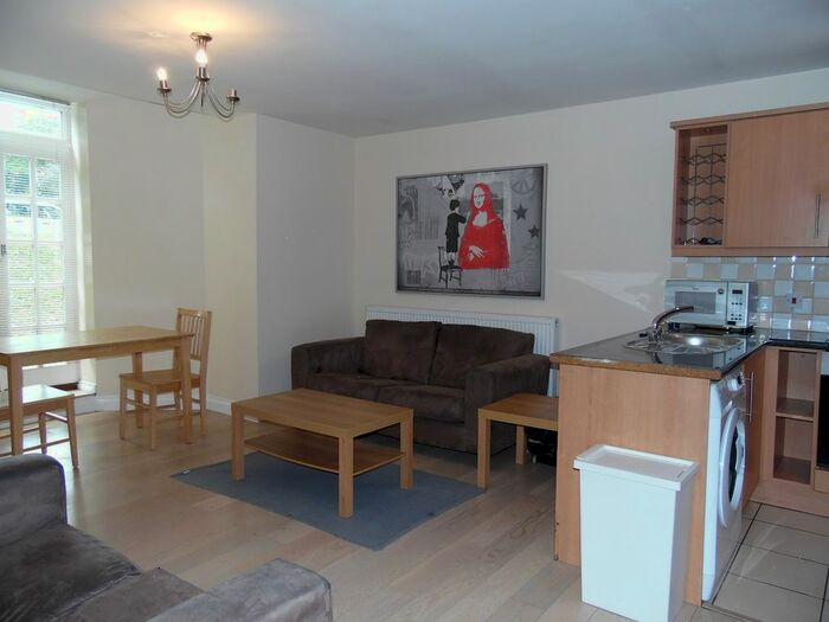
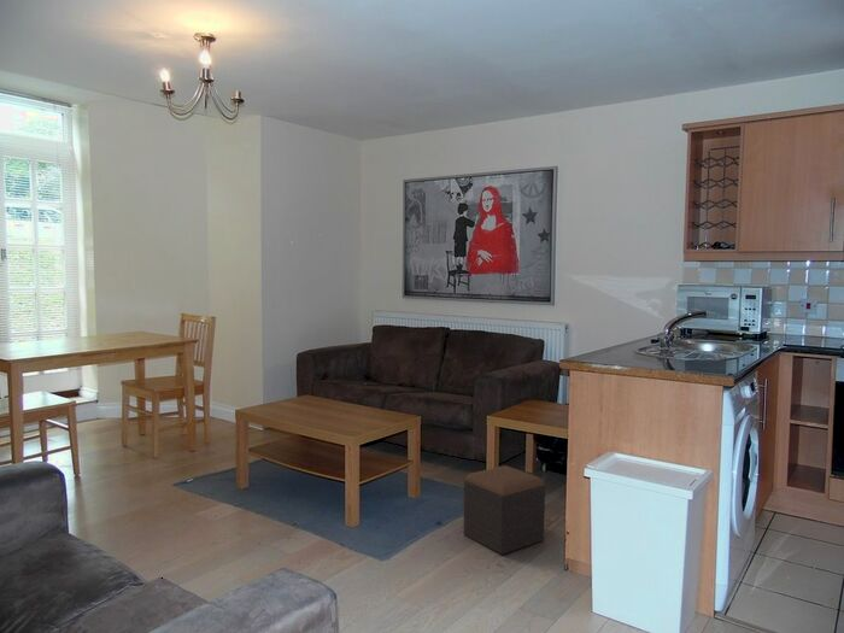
+ footstool [463,464,546,556]
